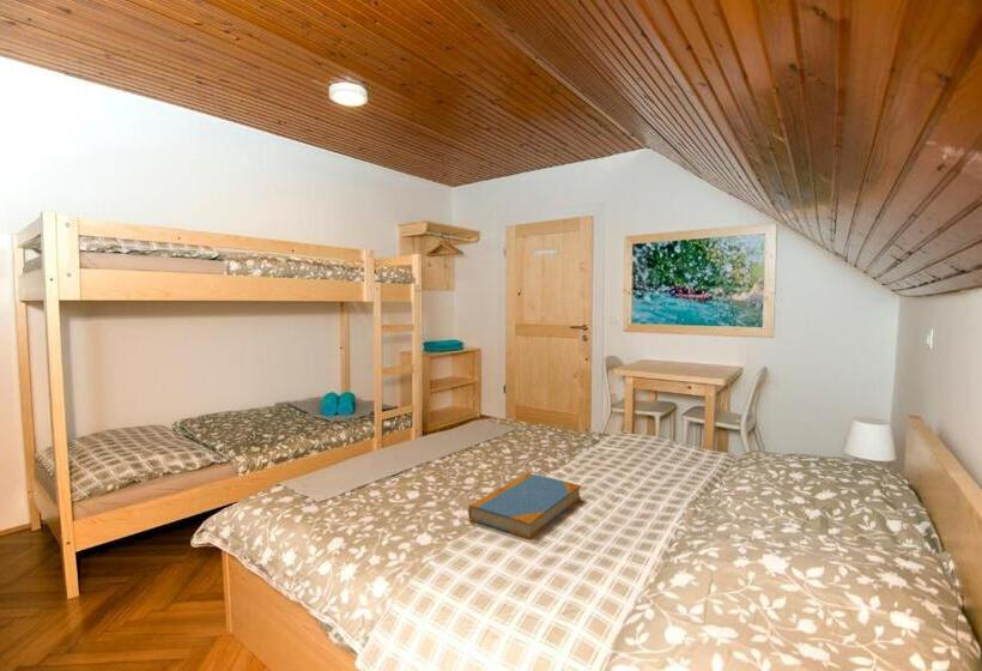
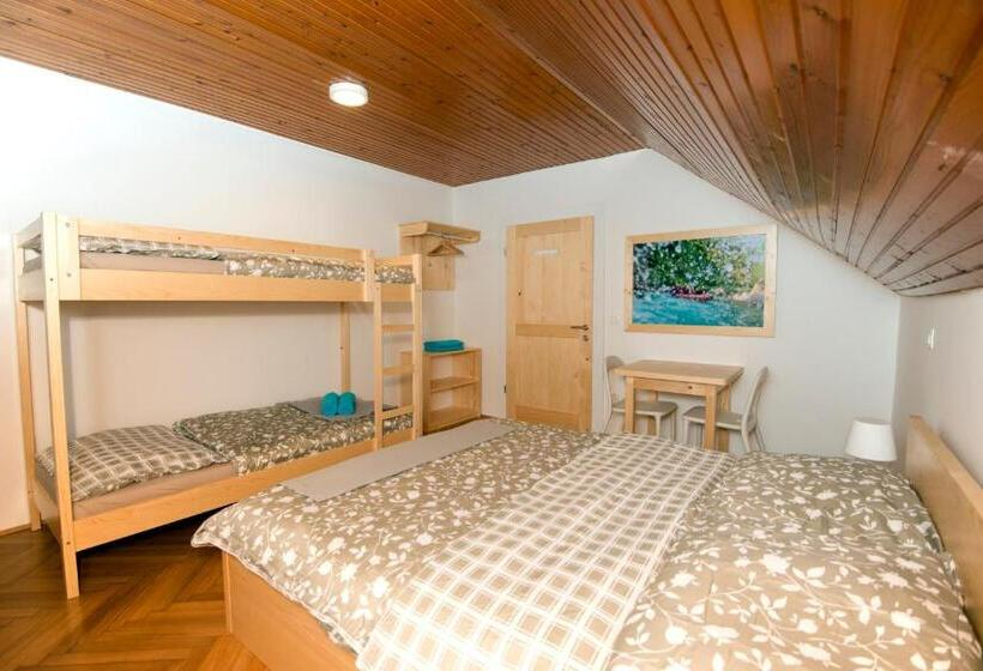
- book [467,472,582,540]
